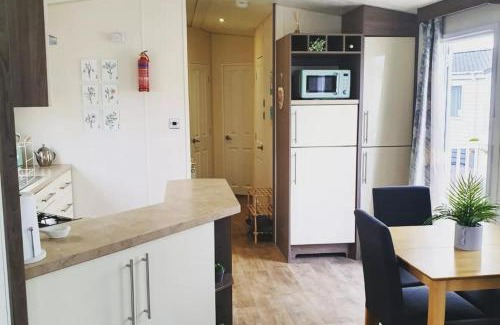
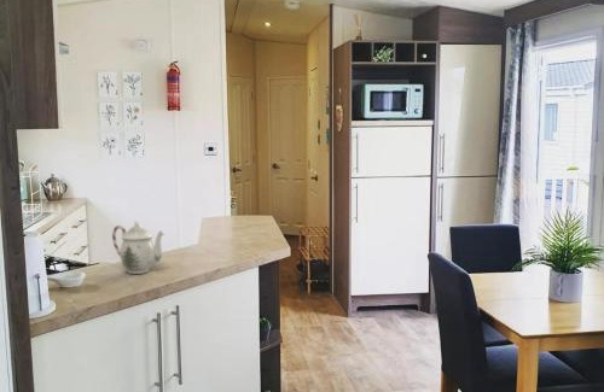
+ teapot [111,220,165,275]
